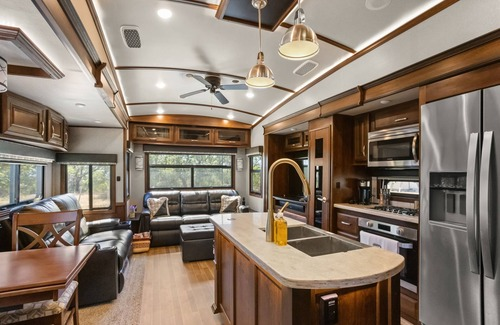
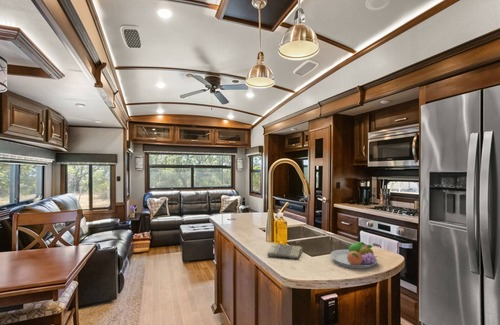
+ dish towel [266,242,303,260]
+ fruit bowl [329,241,379,270]
